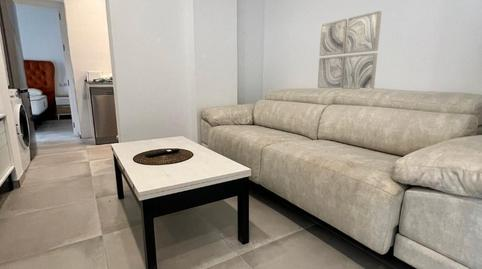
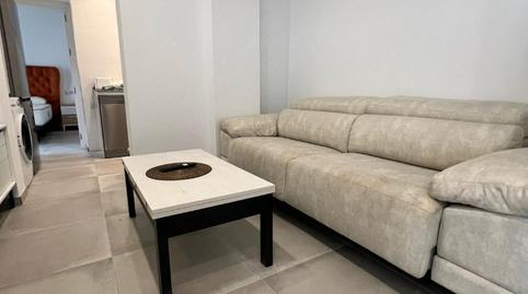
- wall art [317,10,383,90]
